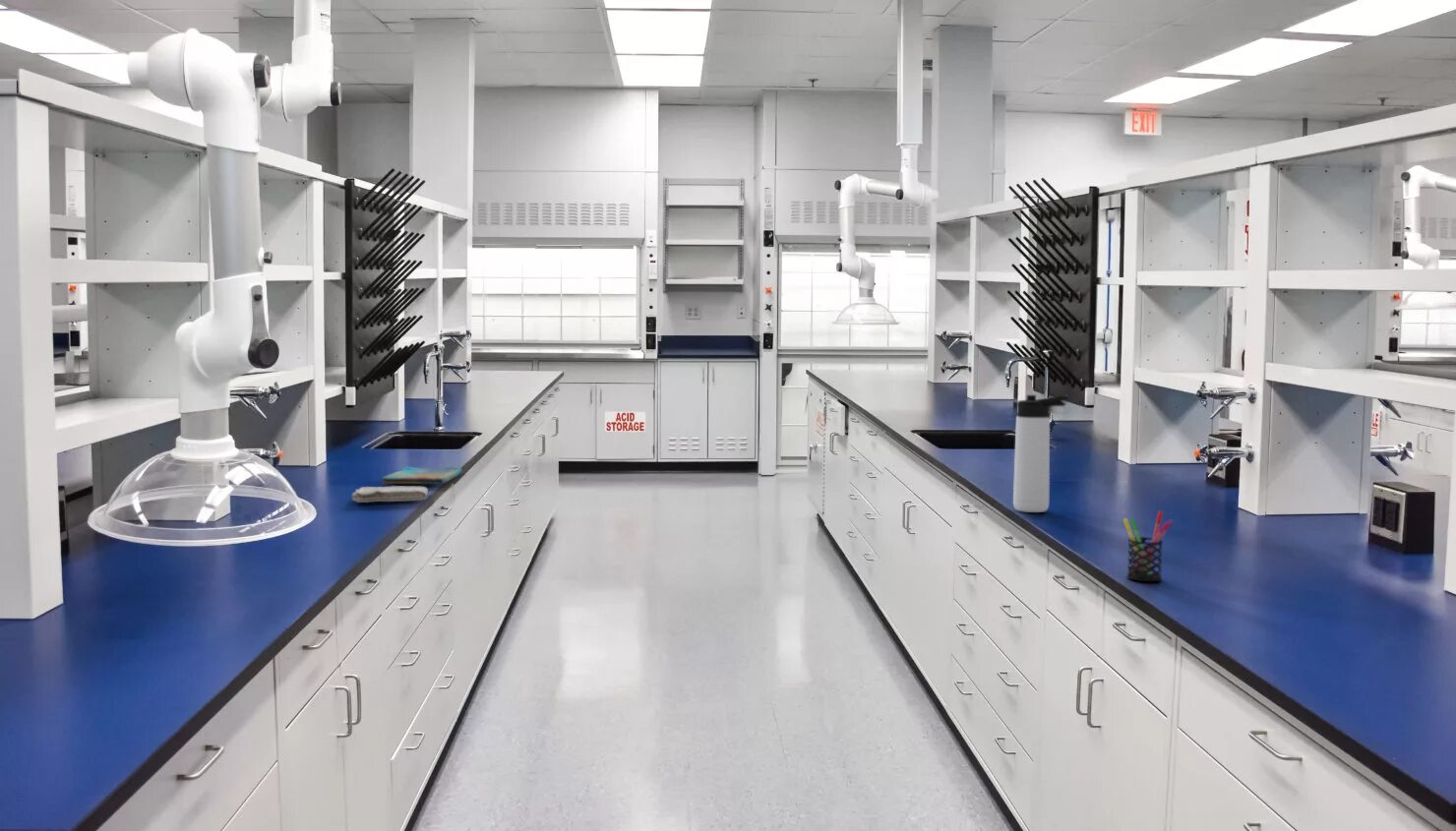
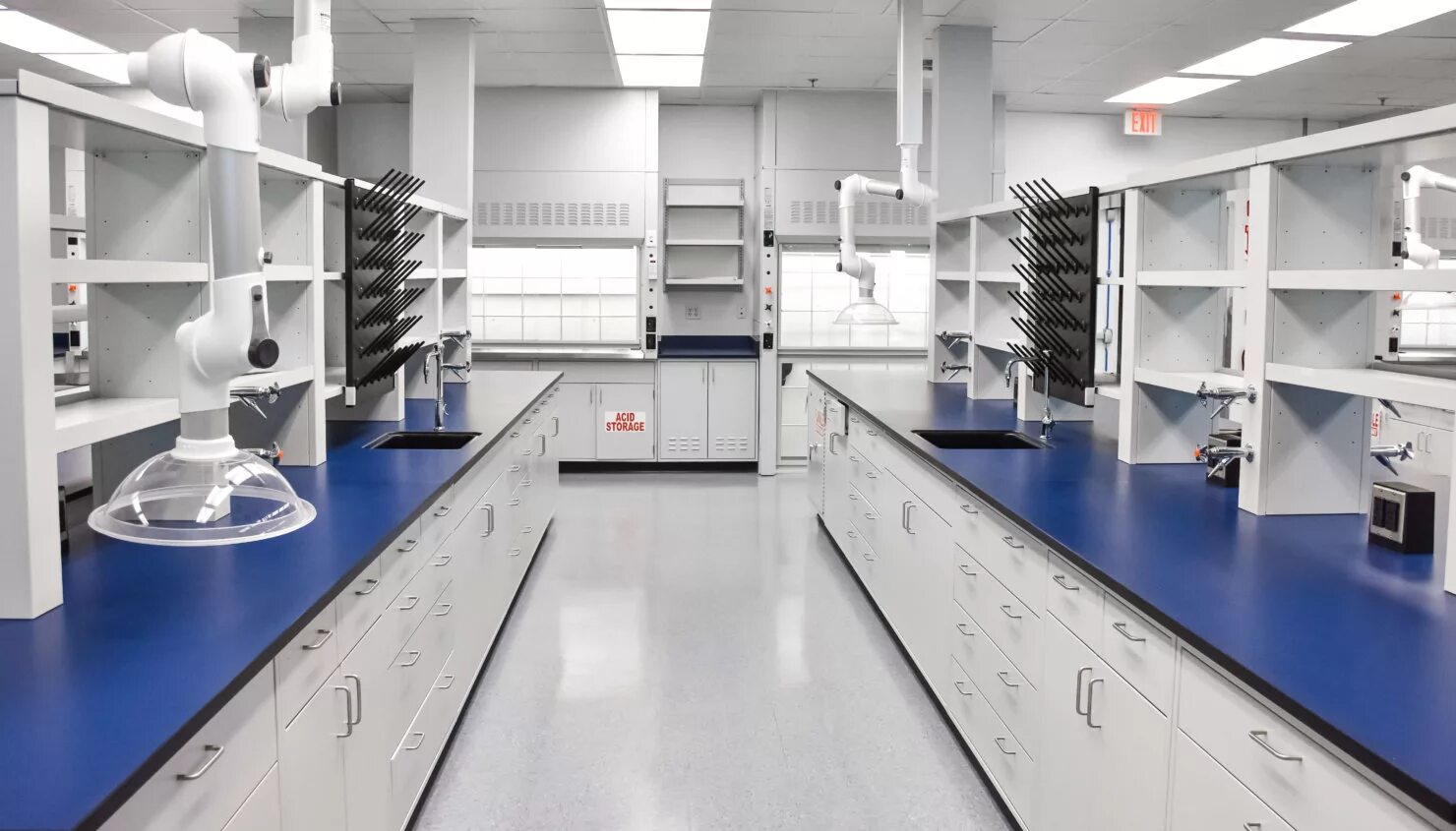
- pen holder [1122,510,1174,582]
- dish towel [381,465,463,485]
- thermos bottle [1012,394,1069,513]
- washcloth [351,485,429,504]
